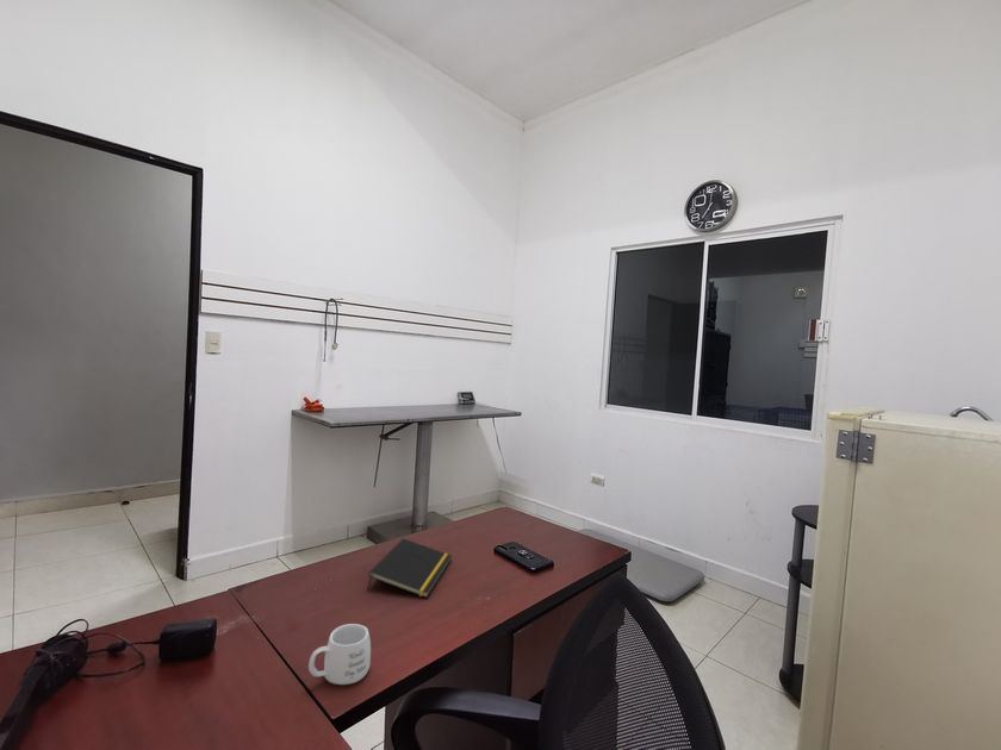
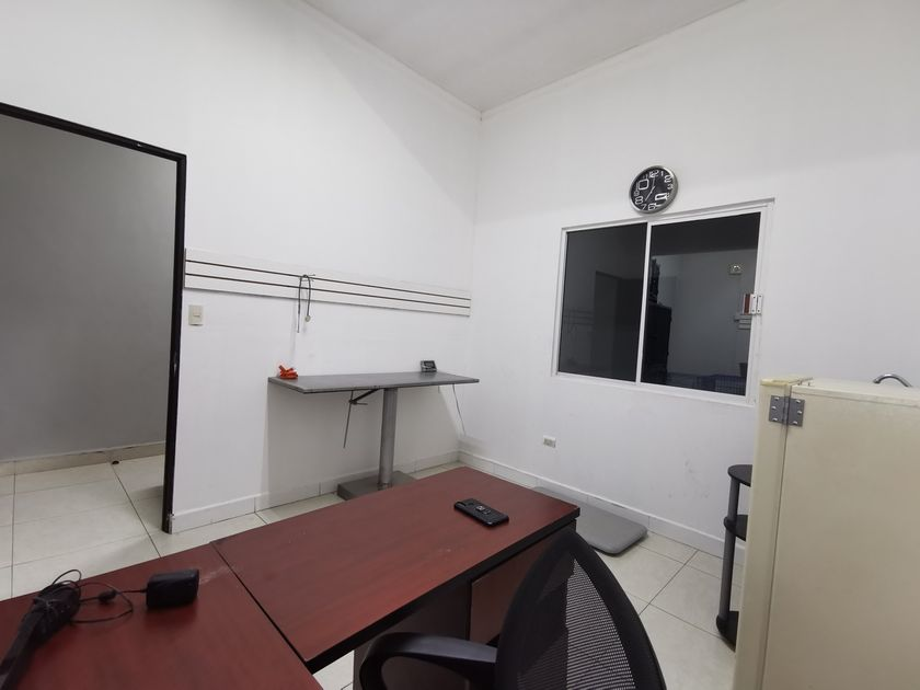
- notepad [366,537,453,599]
- mug [307,623,372,686]
